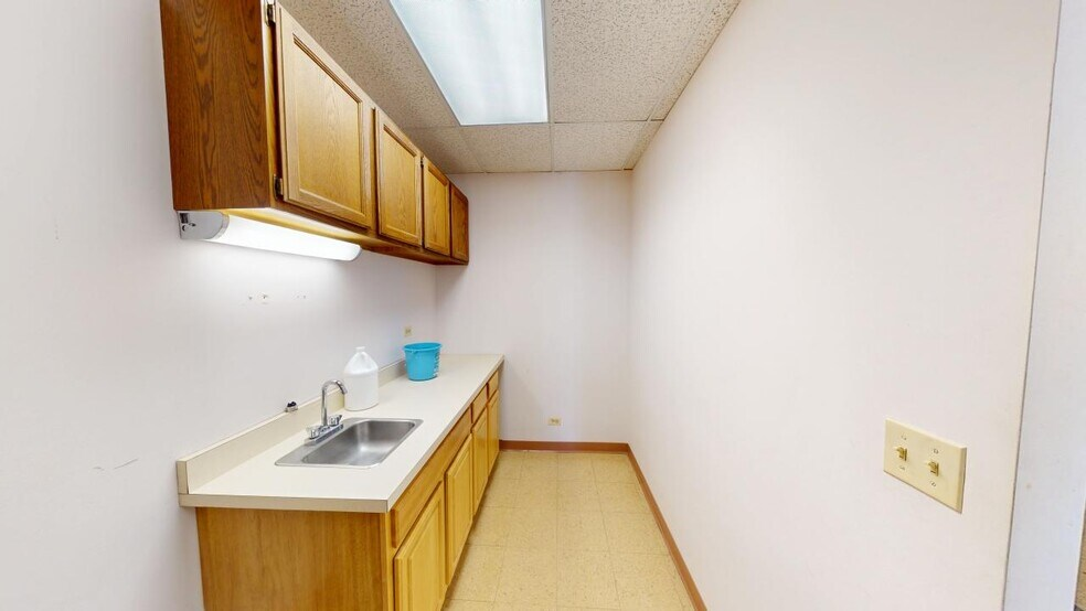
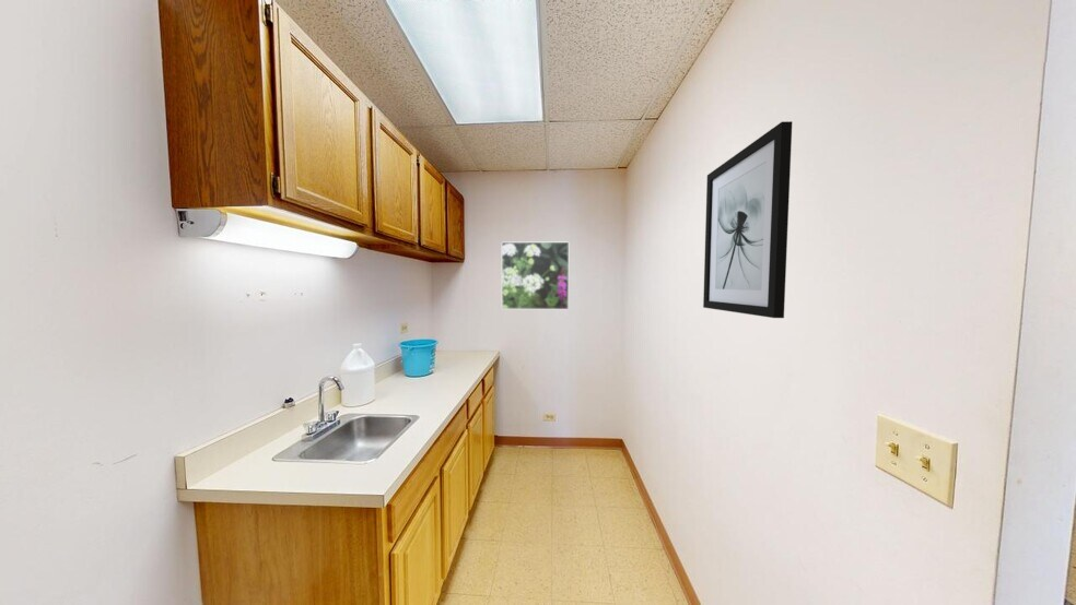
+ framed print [501,241,570,310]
+ wall art [702,120,793,319]
